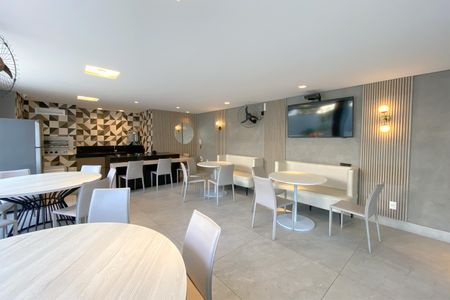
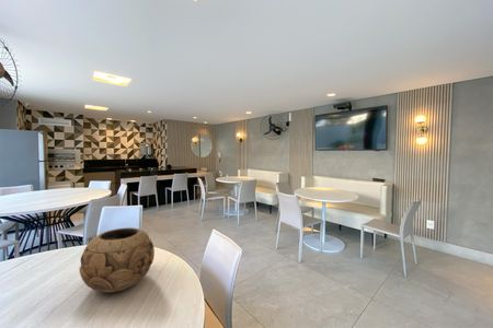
+ decorative bowl [78,226,156,294]
